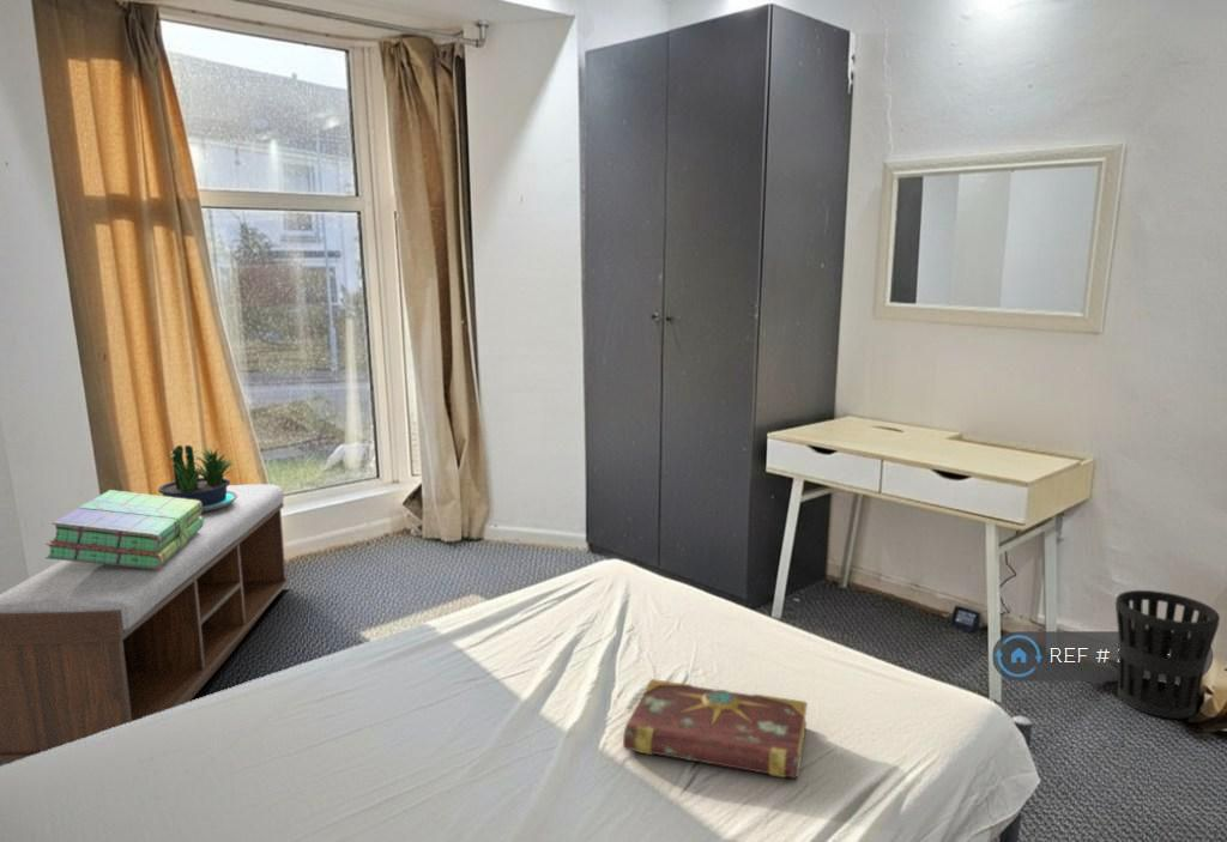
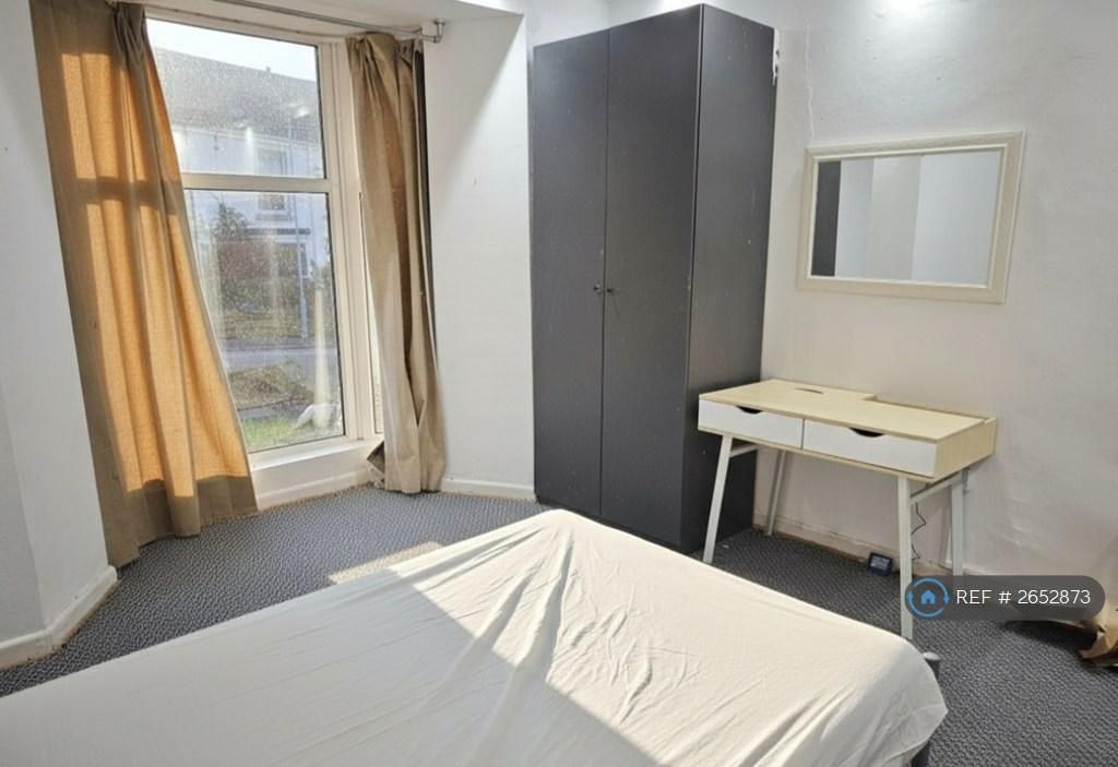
- potted plant [157,444,242,511]
- wastebasket [1114,589,1221,720]
- bench [0,483,290,763]
- stack of books [43,489,204,569]
- book [622,678,809,780]
